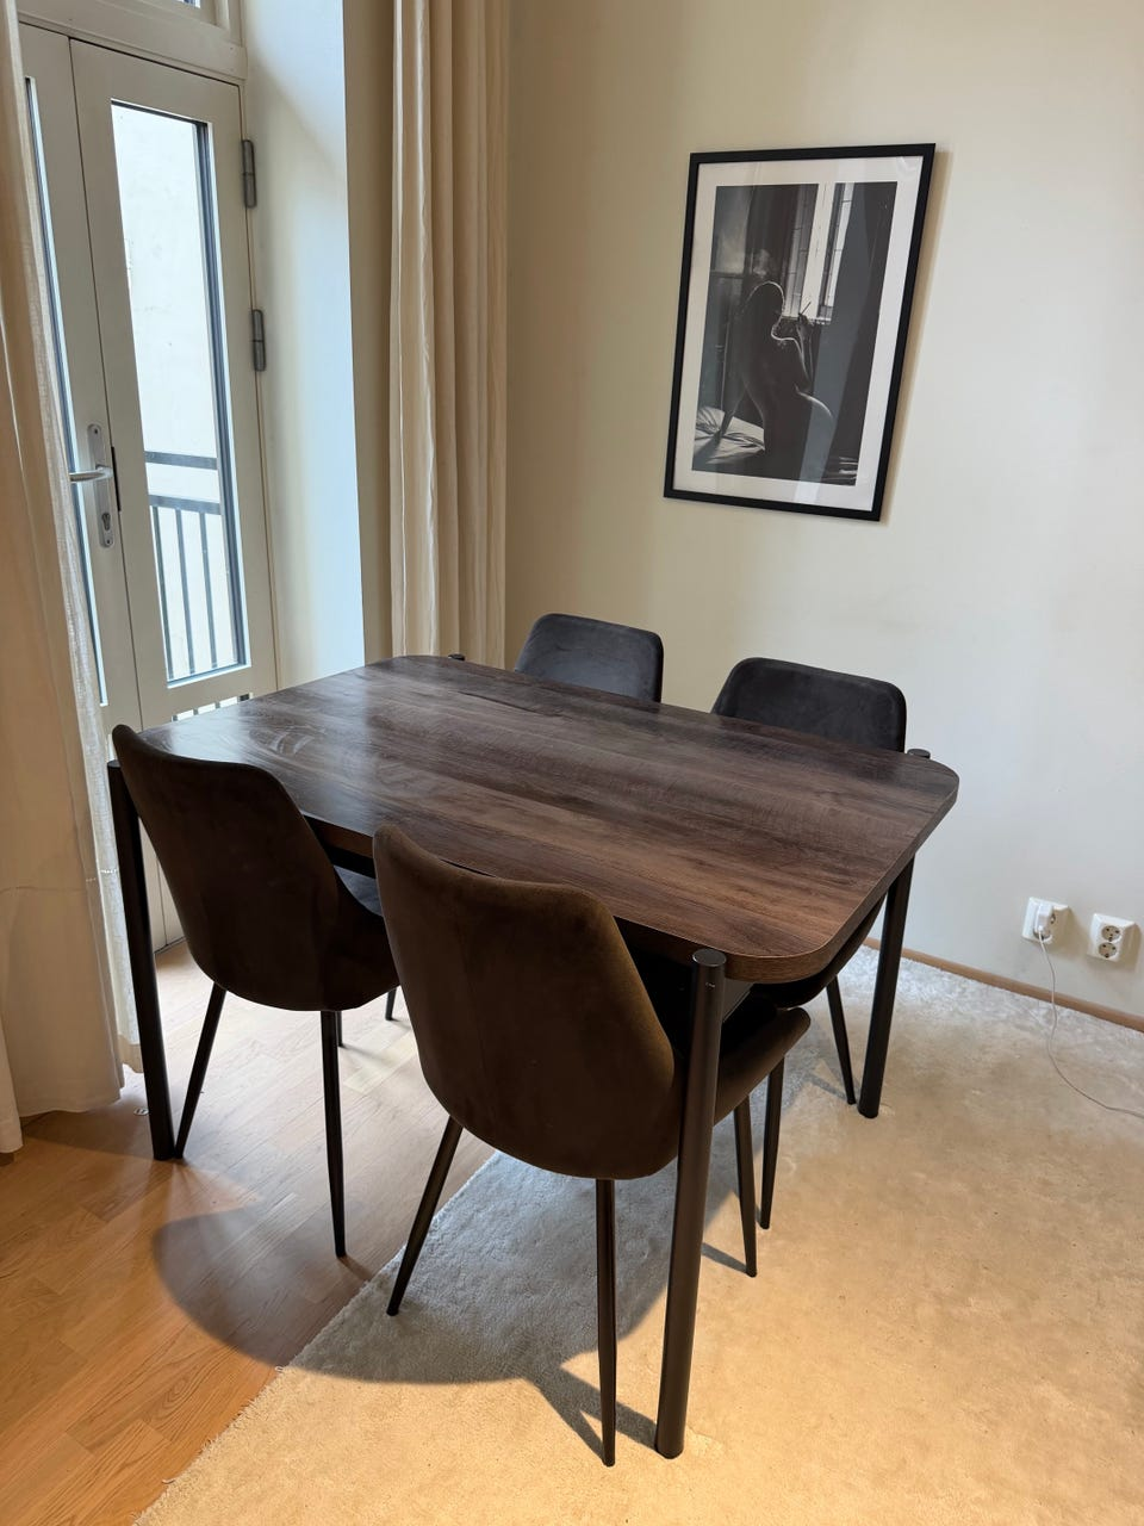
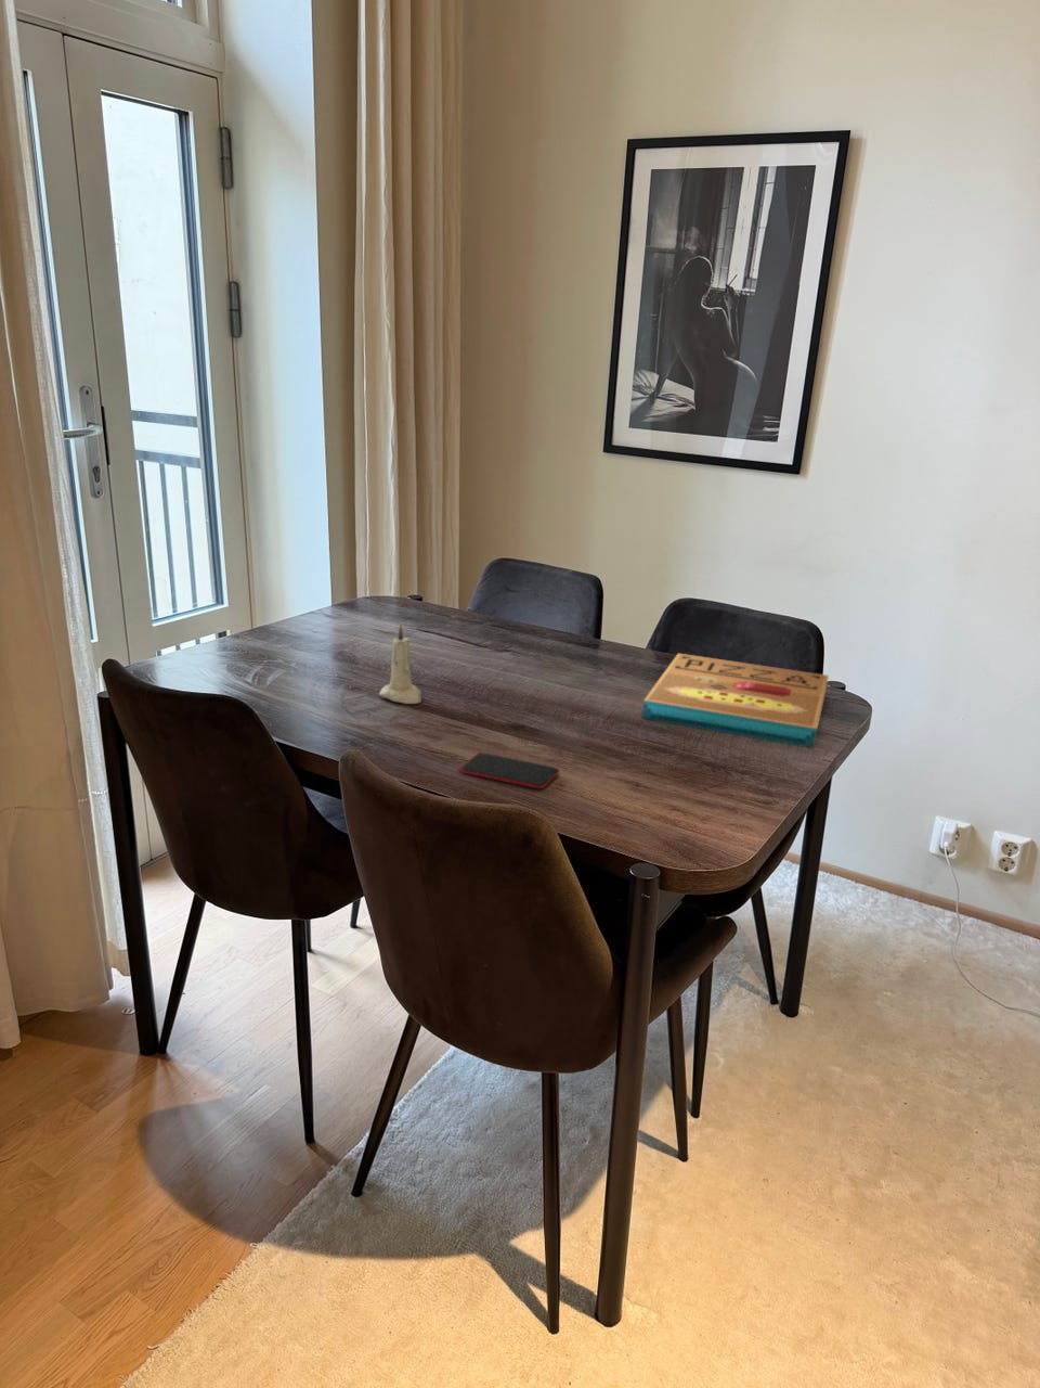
+ pizza box [641,652,830,750]
+ candle [378,624,423,705]
+ smartphone [457,751,560,789]
